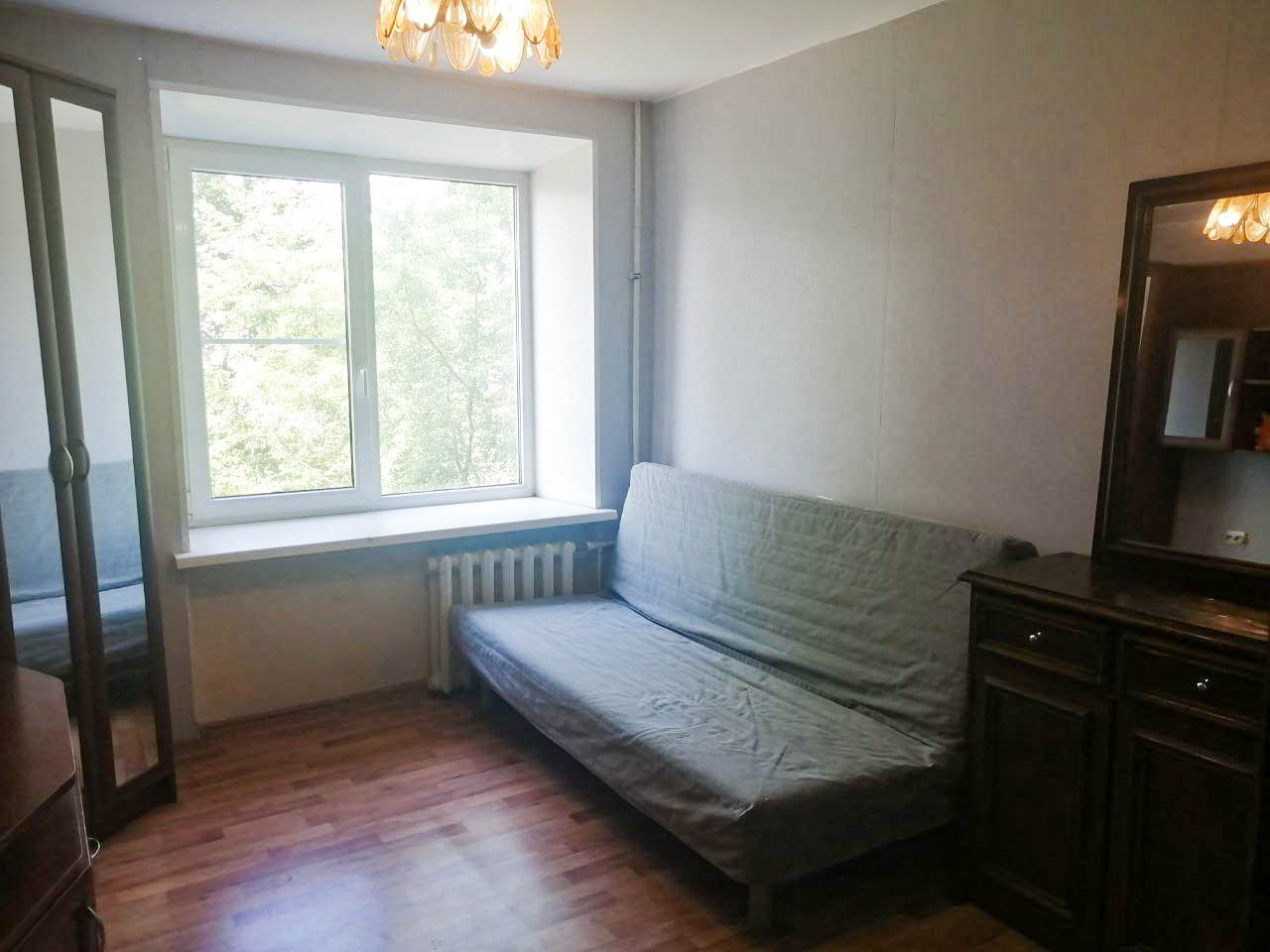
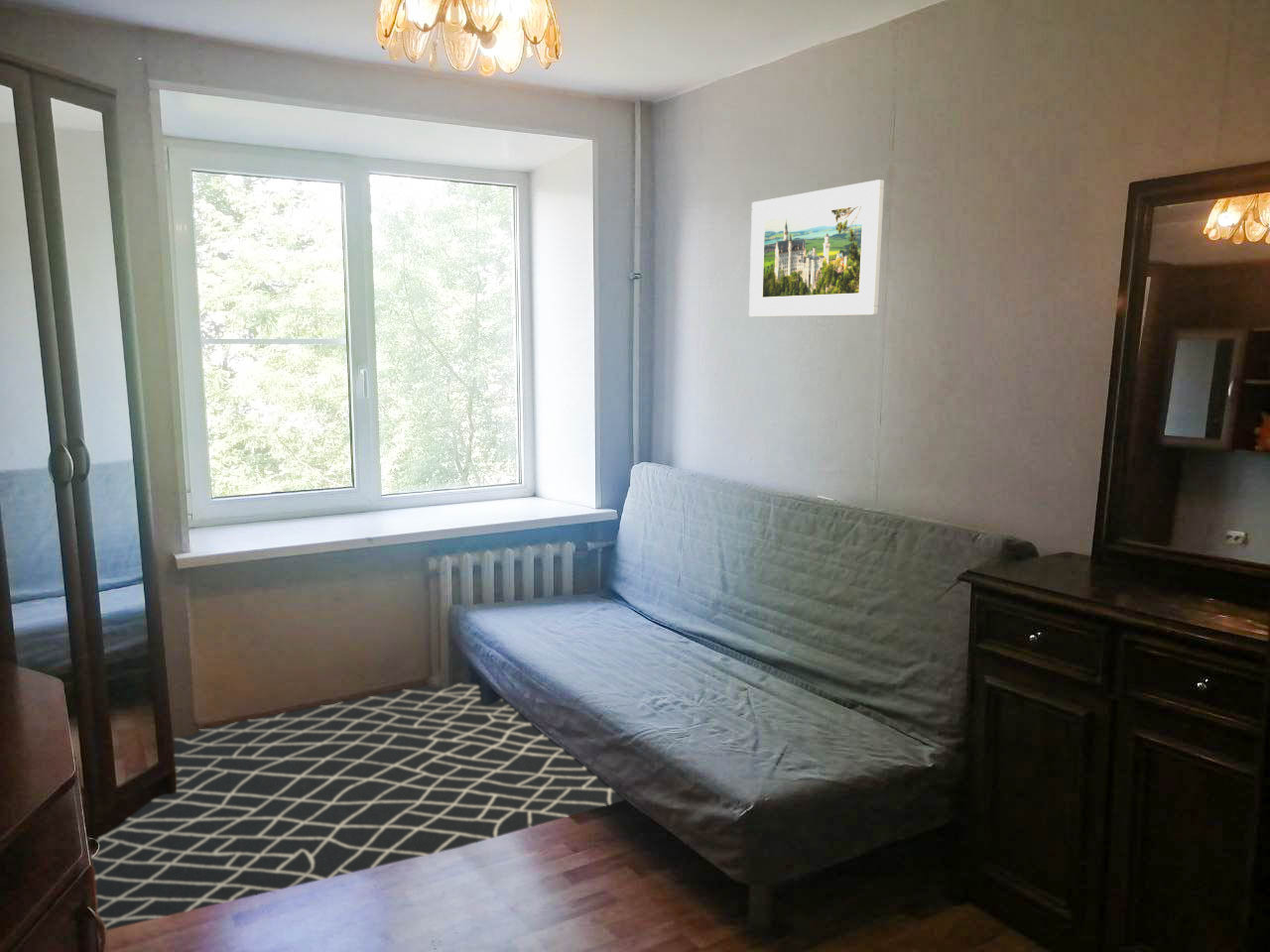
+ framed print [748,179,885,317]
+ rug [91,682,625,931]
